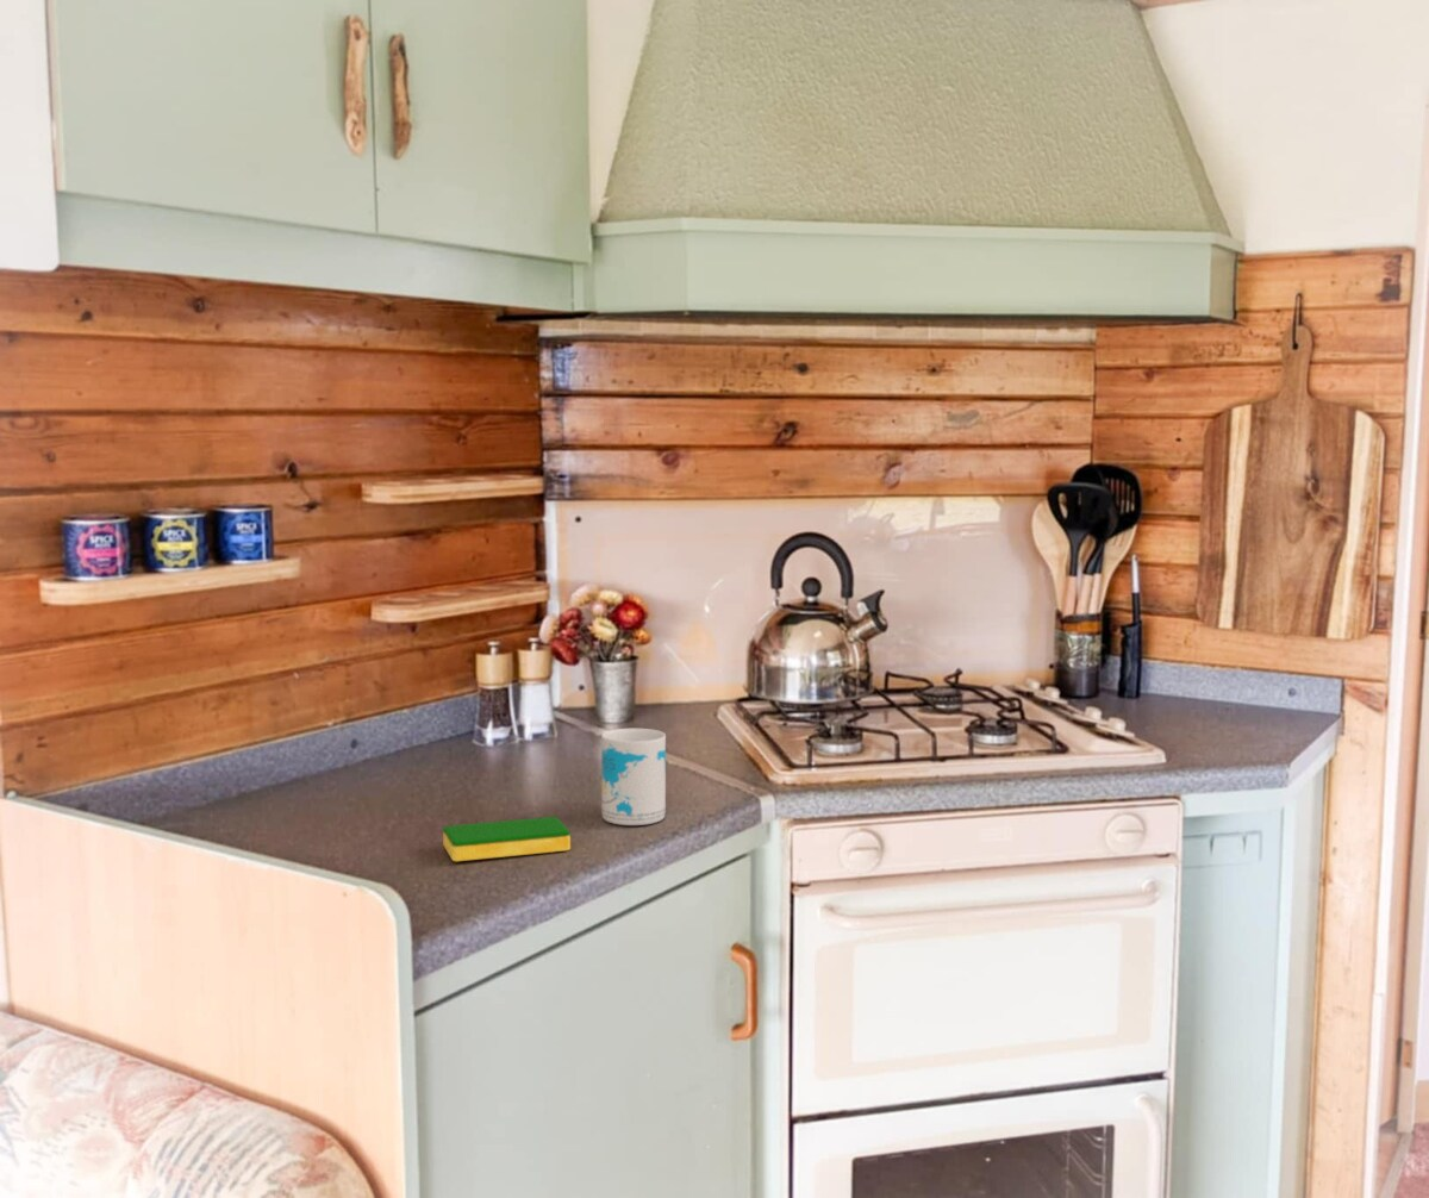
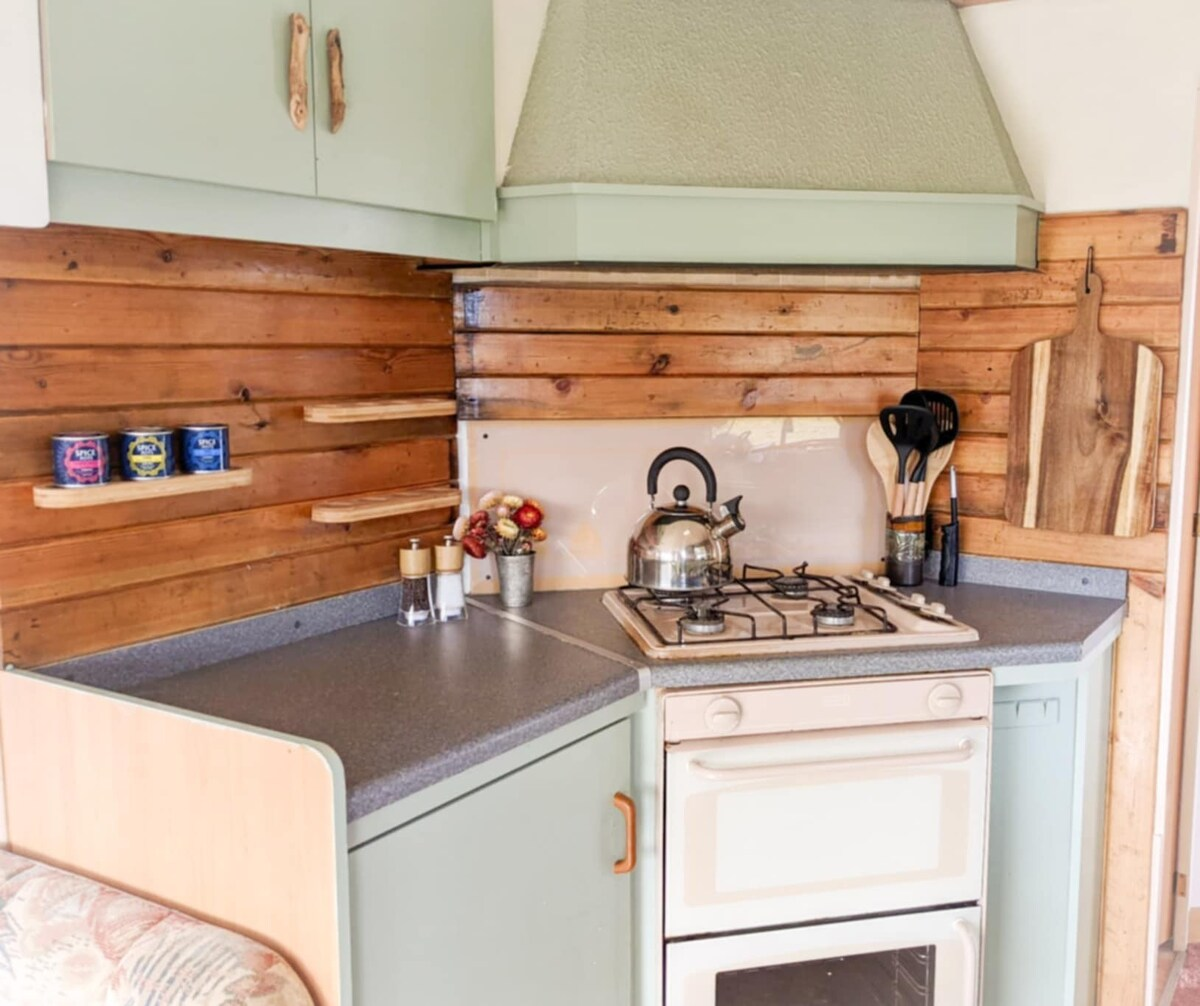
- mug [600,728,667,826]
- dish sponge [442,816,572,862]
